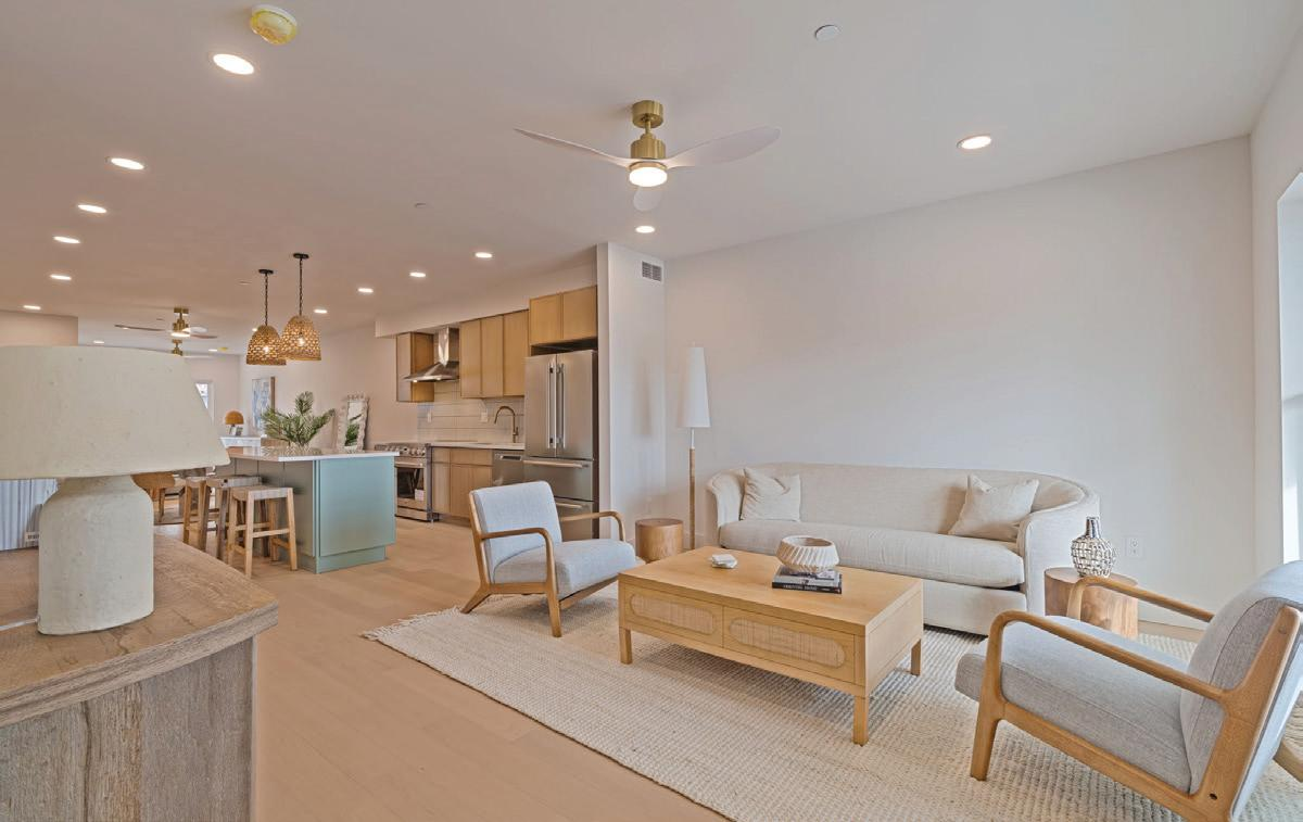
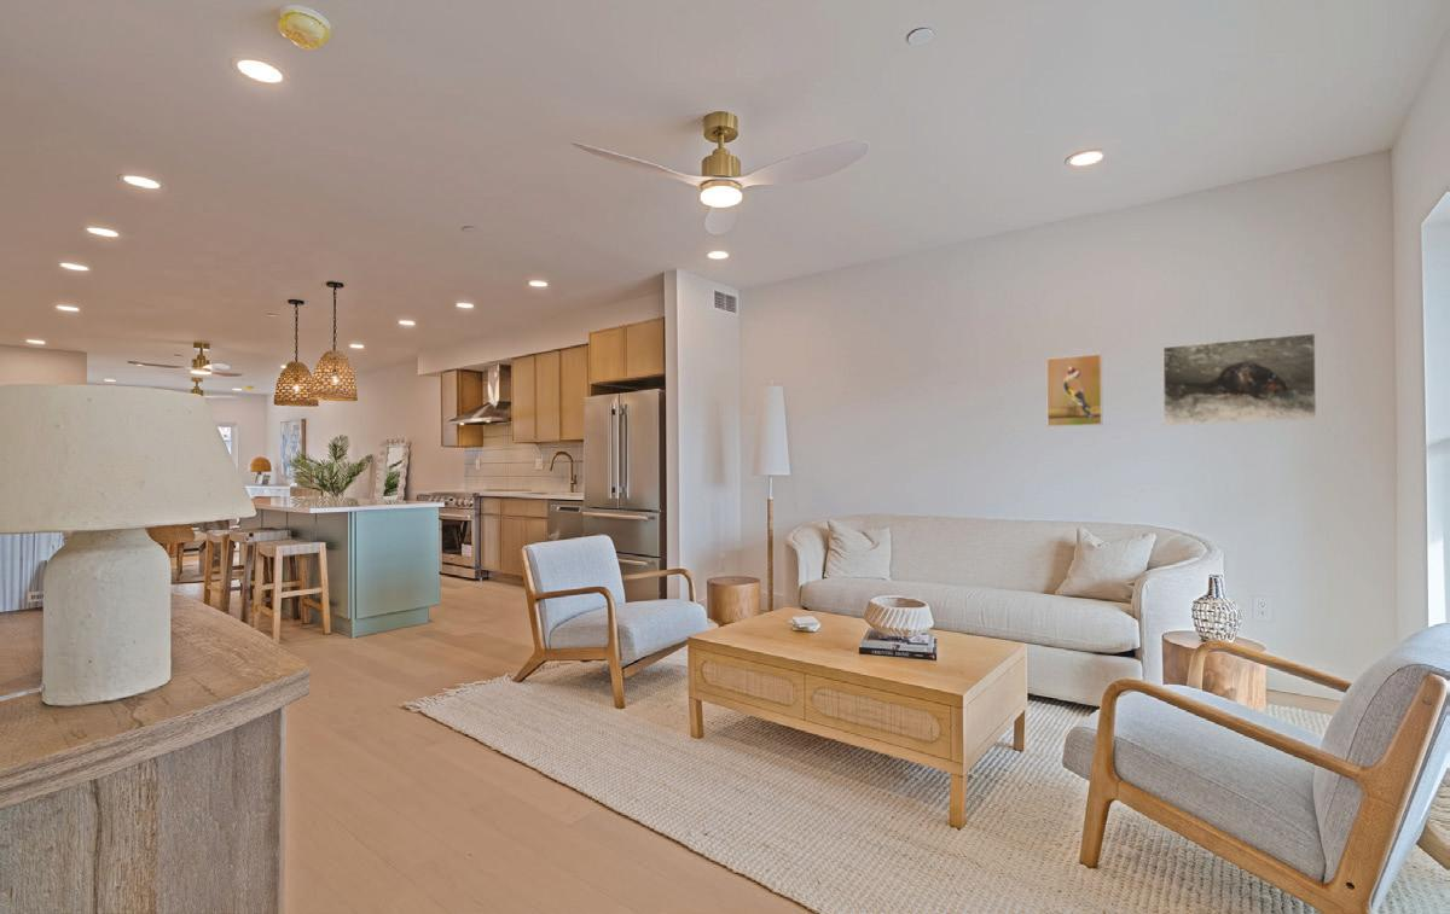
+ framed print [1162,332,1318,426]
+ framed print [1045,353,1103,427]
